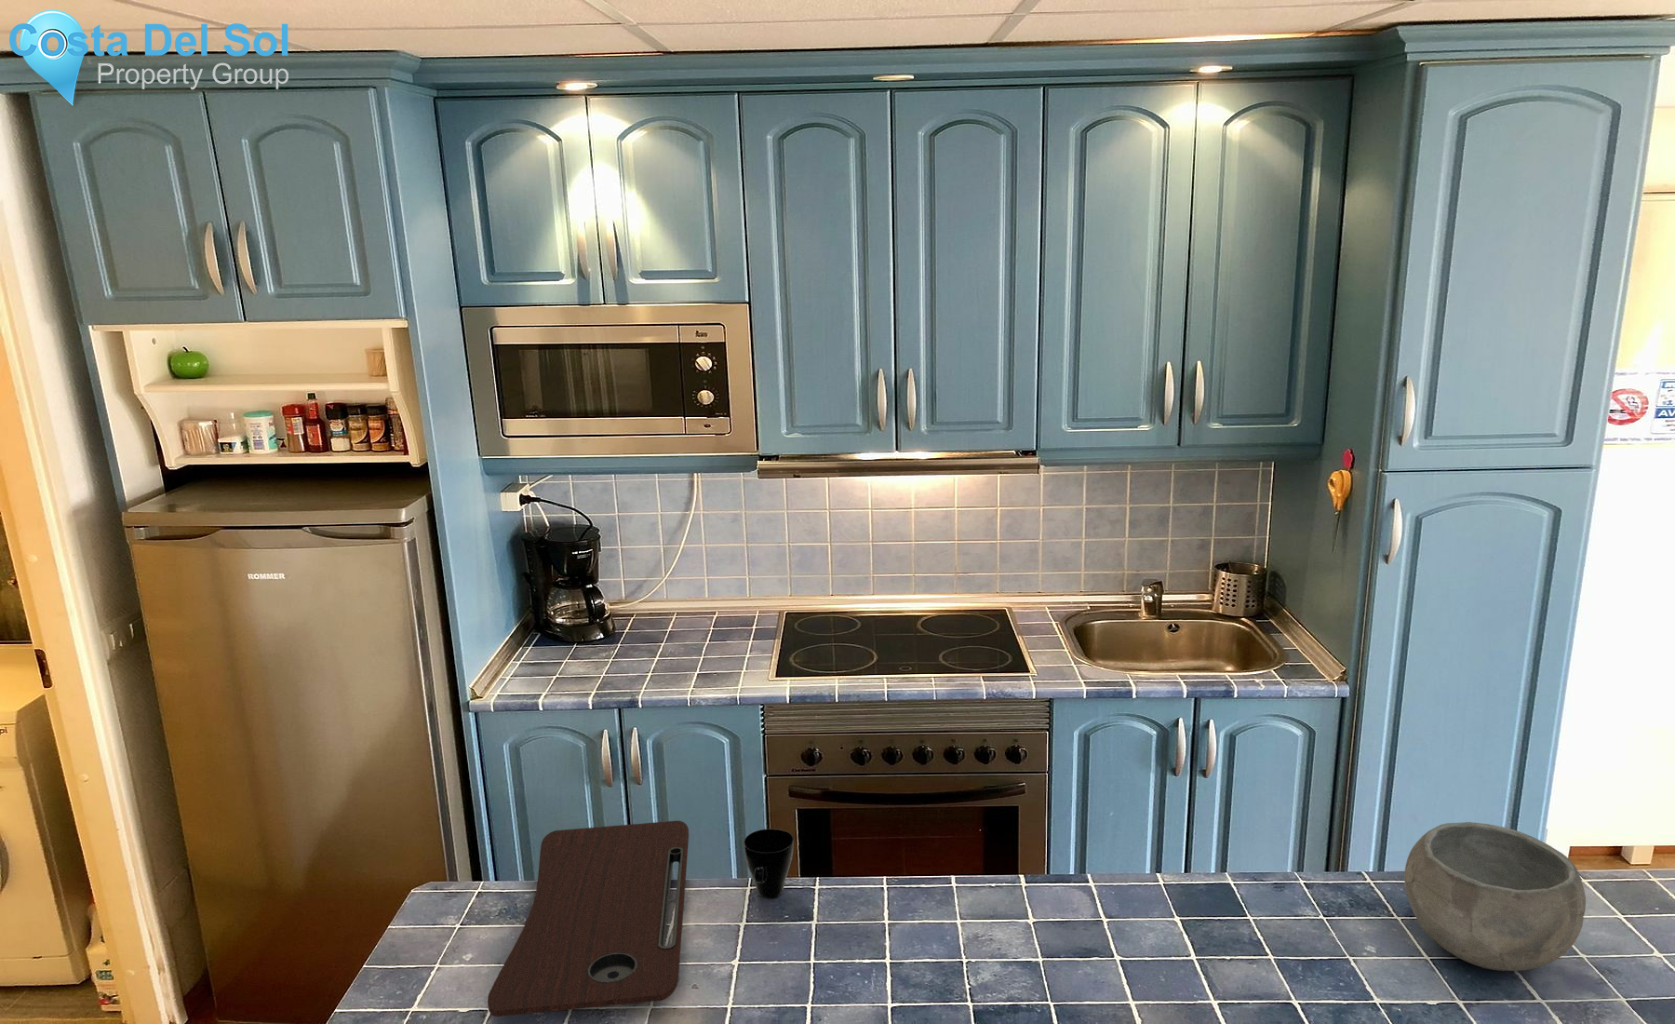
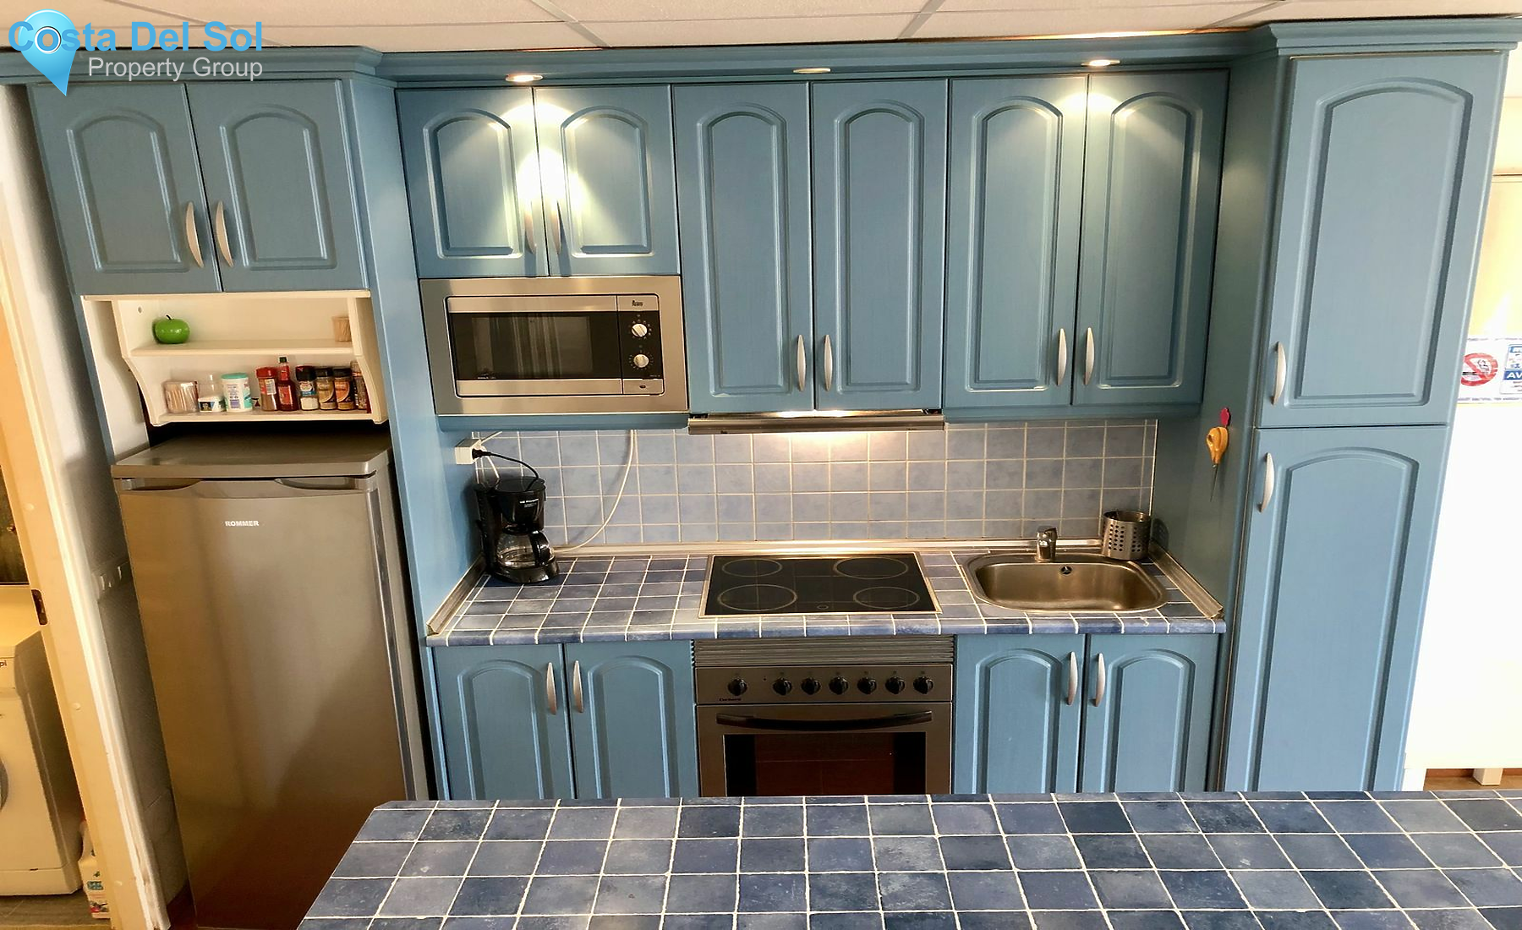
- cutting board [487,821,689,1018]
- cup [743,829,794,900]
- bowl [1403,821,1586,971]
